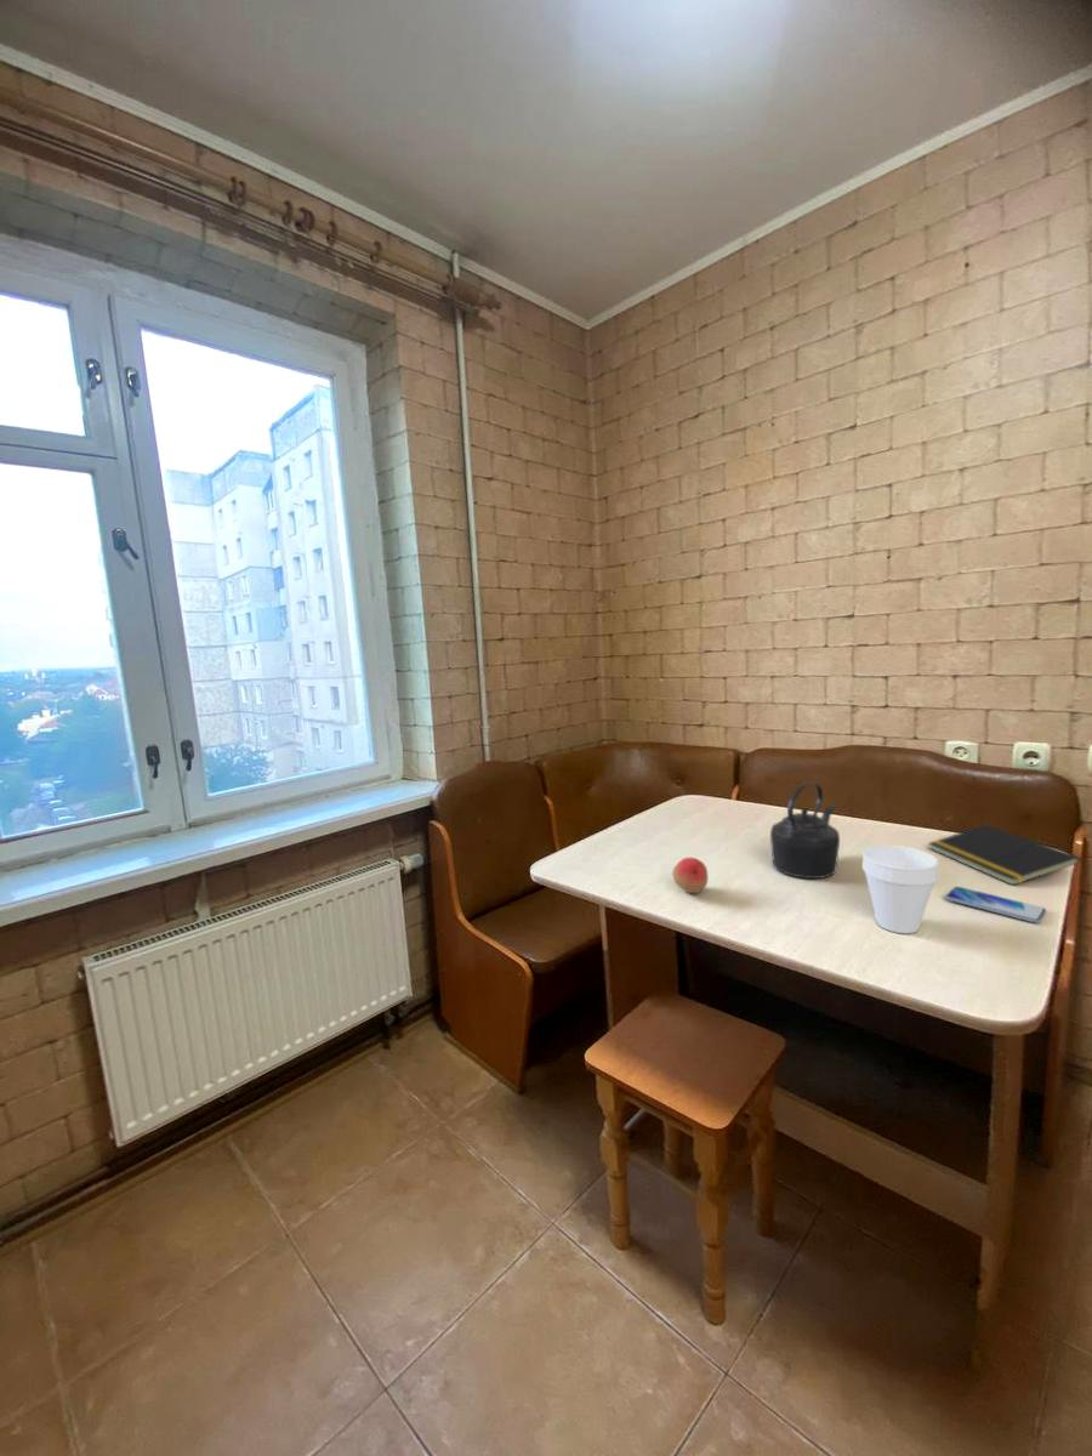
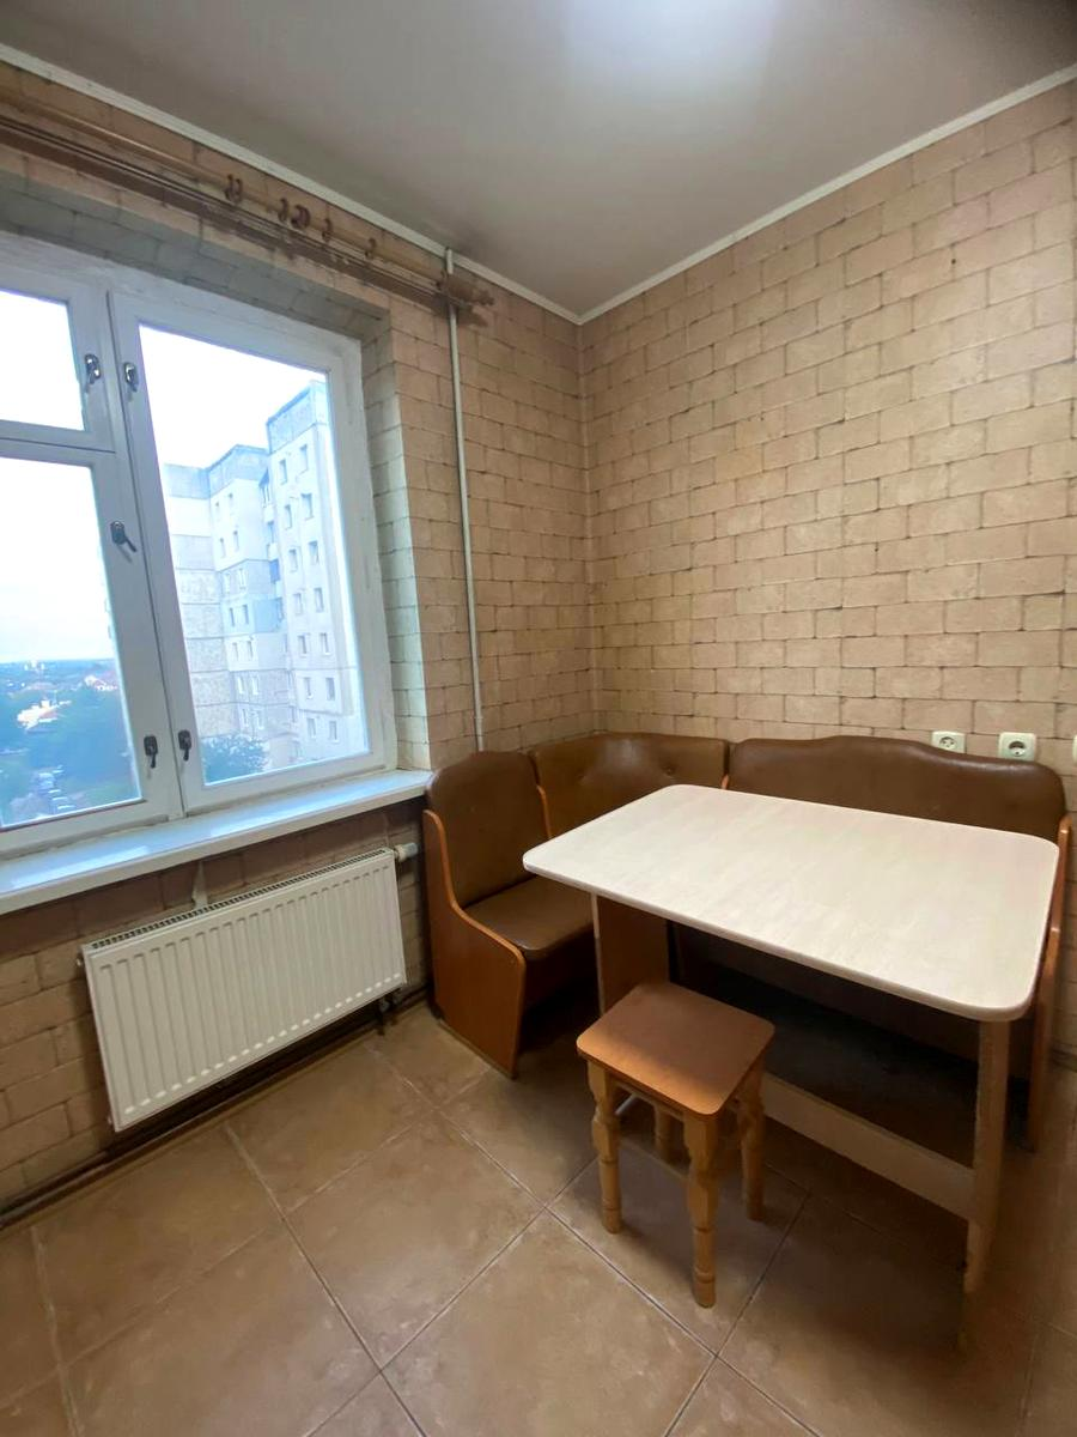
- smartphone [945,886,1047,925]
- fruit [671,857,710,894]
- notepad [927,824,1082,886]
- kettle [769,781,841,880]
- cup [861,844,939,934]
